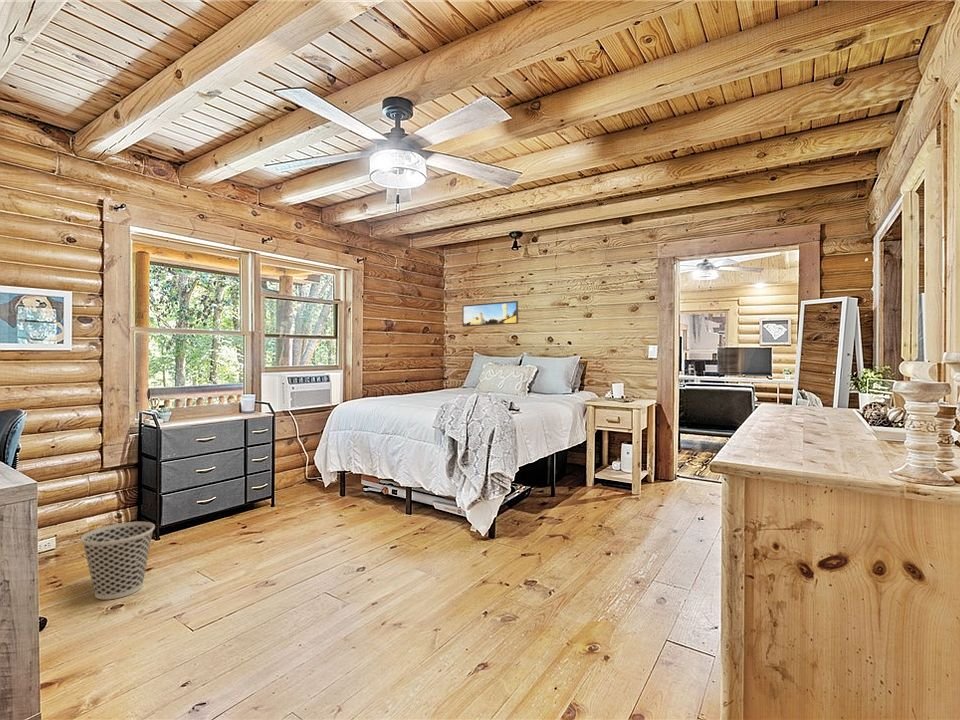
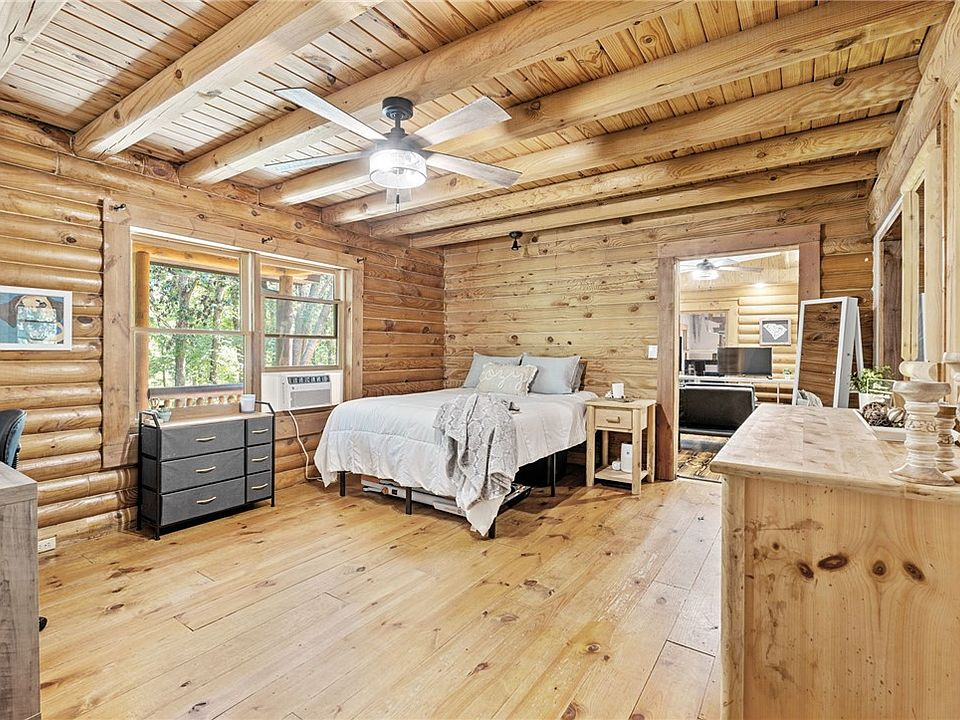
- wastebasket [80,521,156,601]
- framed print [461,300,519,328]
